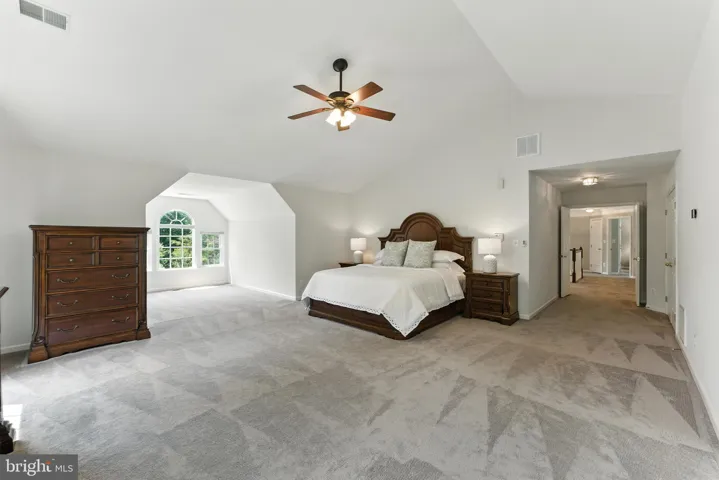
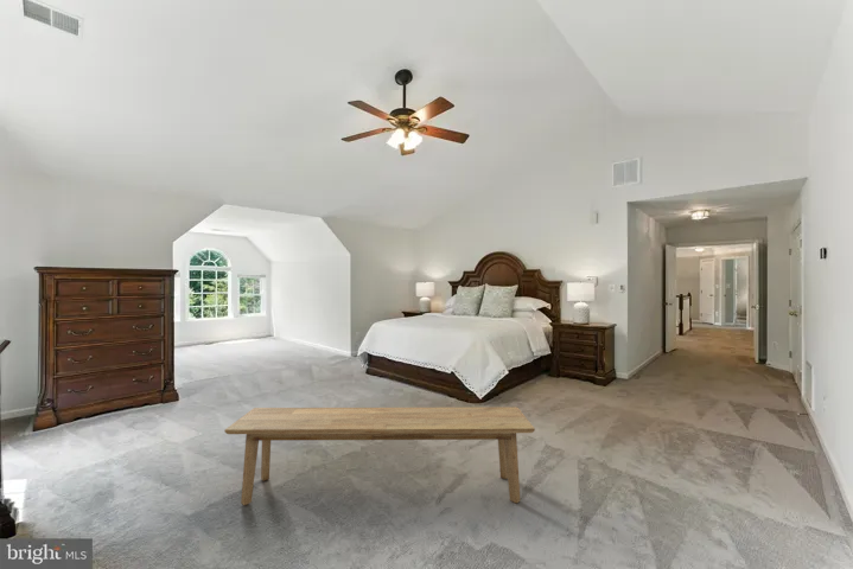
+ bench [223,405,536,506]
